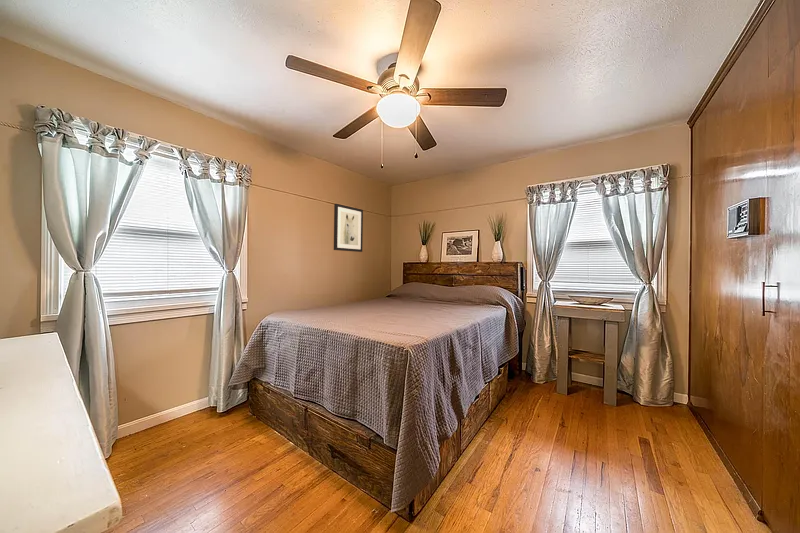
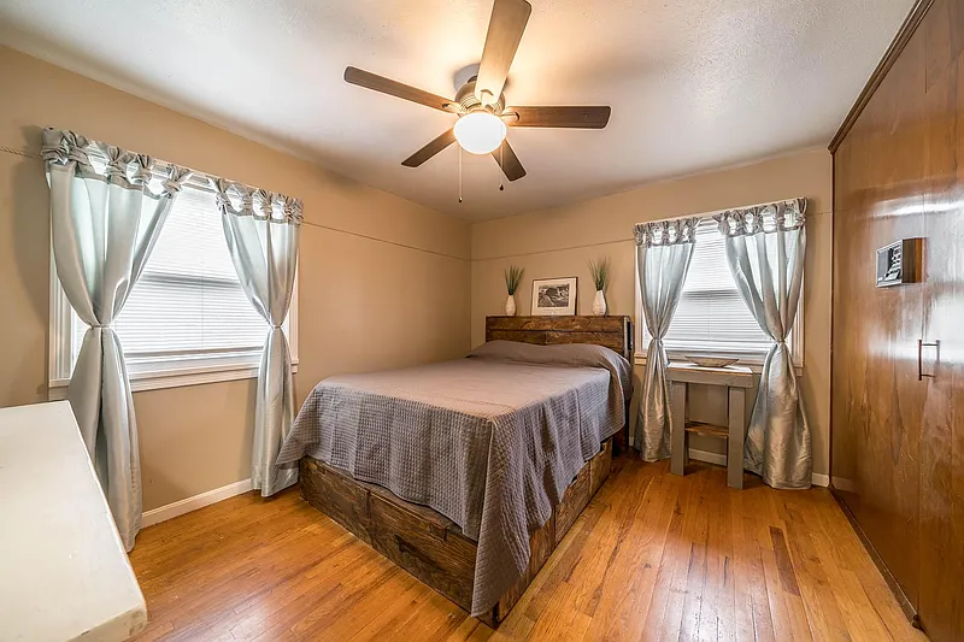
- wall art [333,203,364,253]
